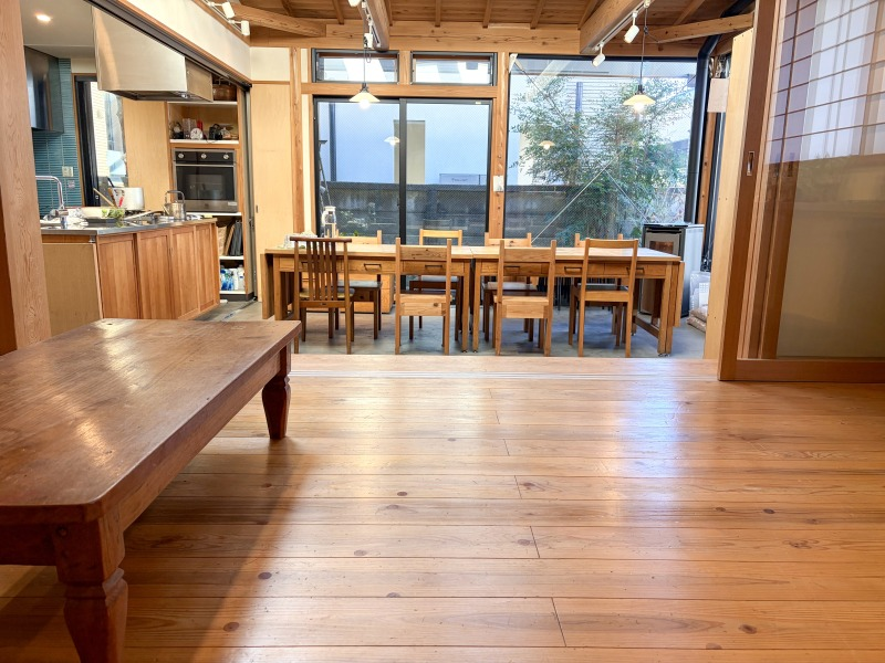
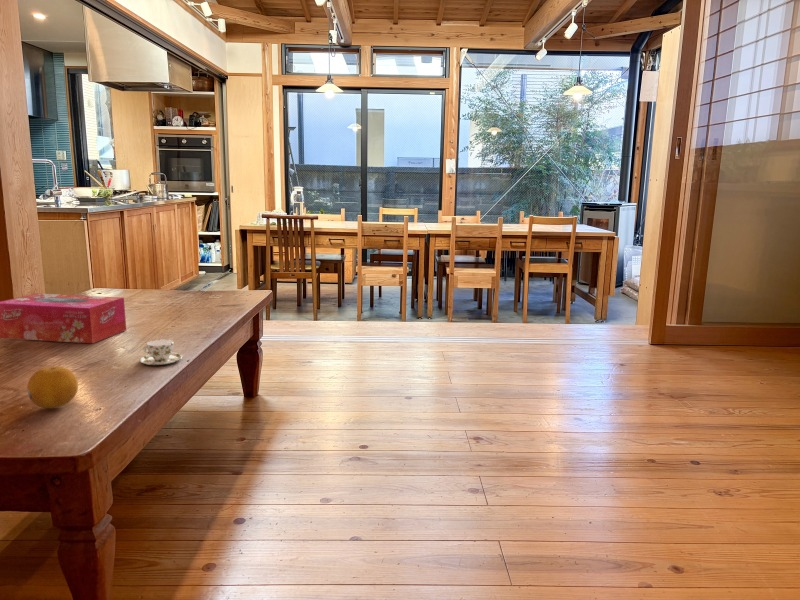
+ teacup [139,338,183,366]
+ fruit [26,365,79,409]
+ tissue box [0,293,127,344]
